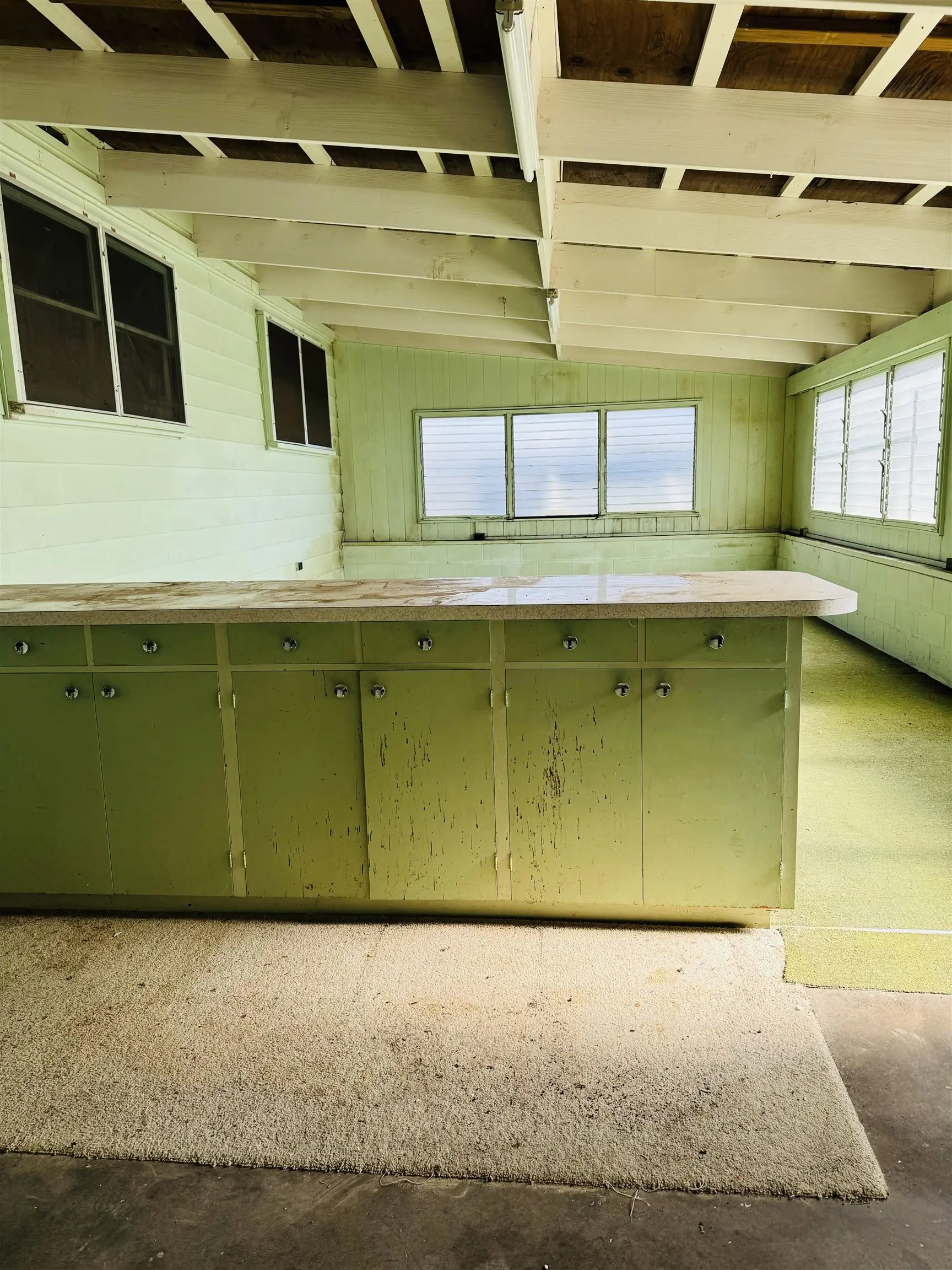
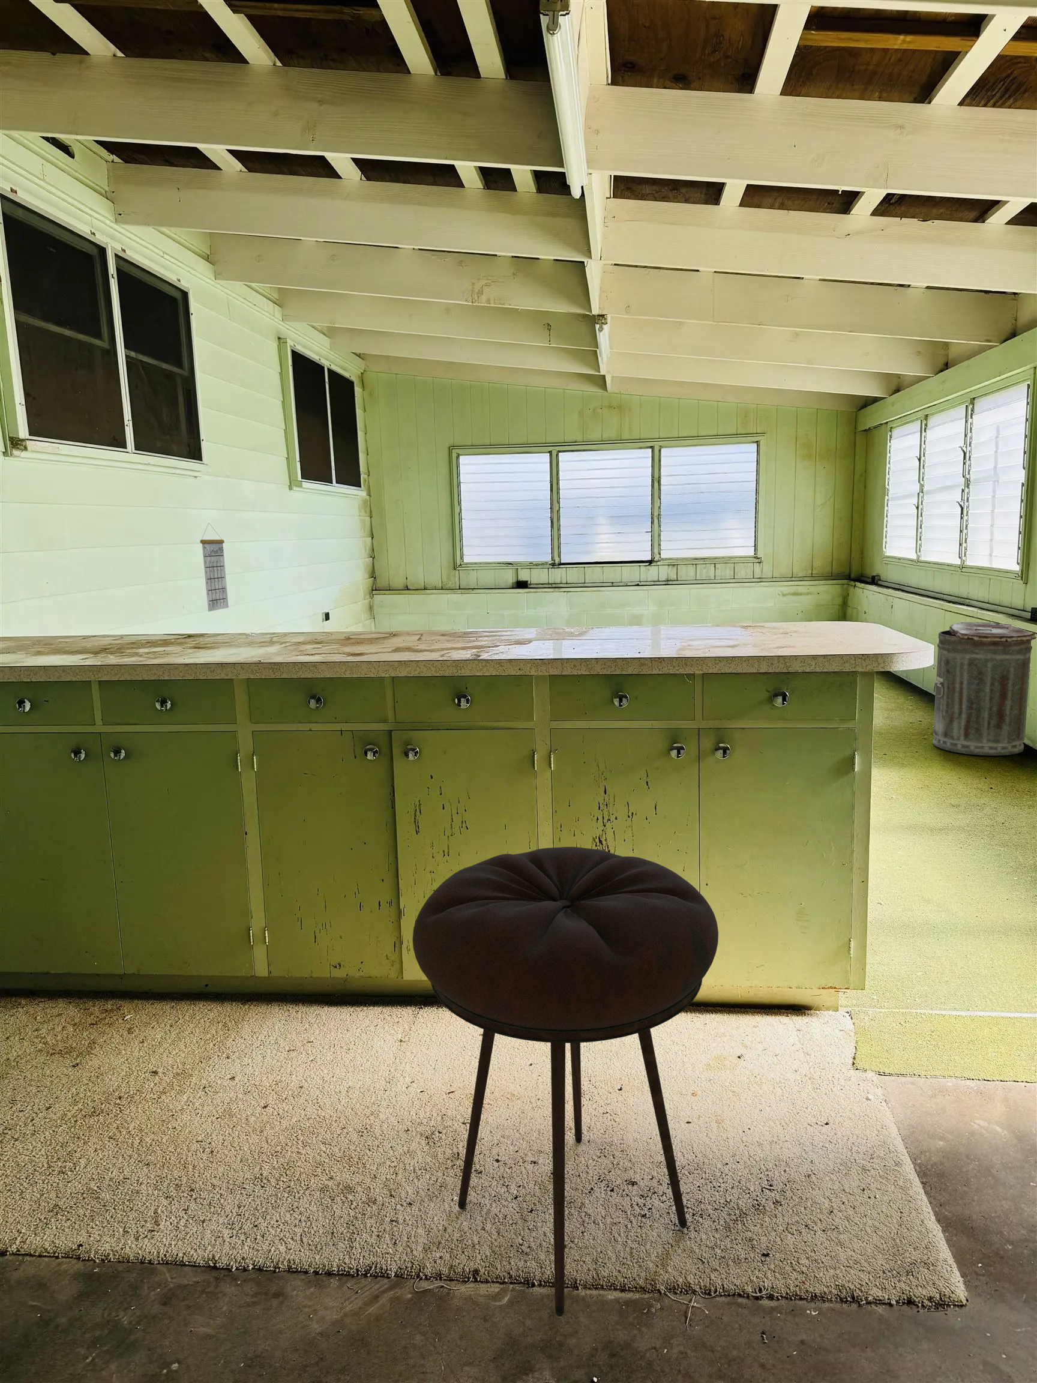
+ calendar [199,523,229,612]
+ stool [412,846,719,1317]
+ trash can lid [932,622,1037,757]
